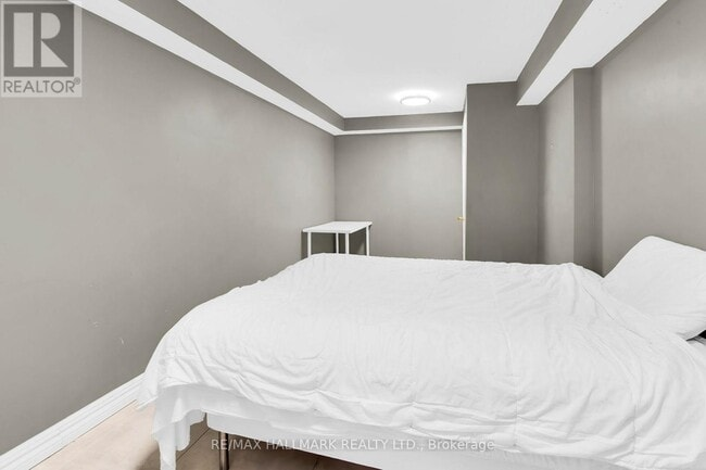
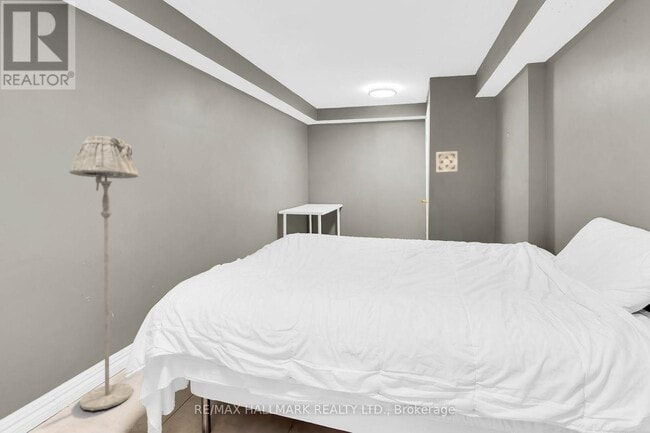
+ wall ornament [435,150,459,174]
+ floor lamp [68,135,140,412]
